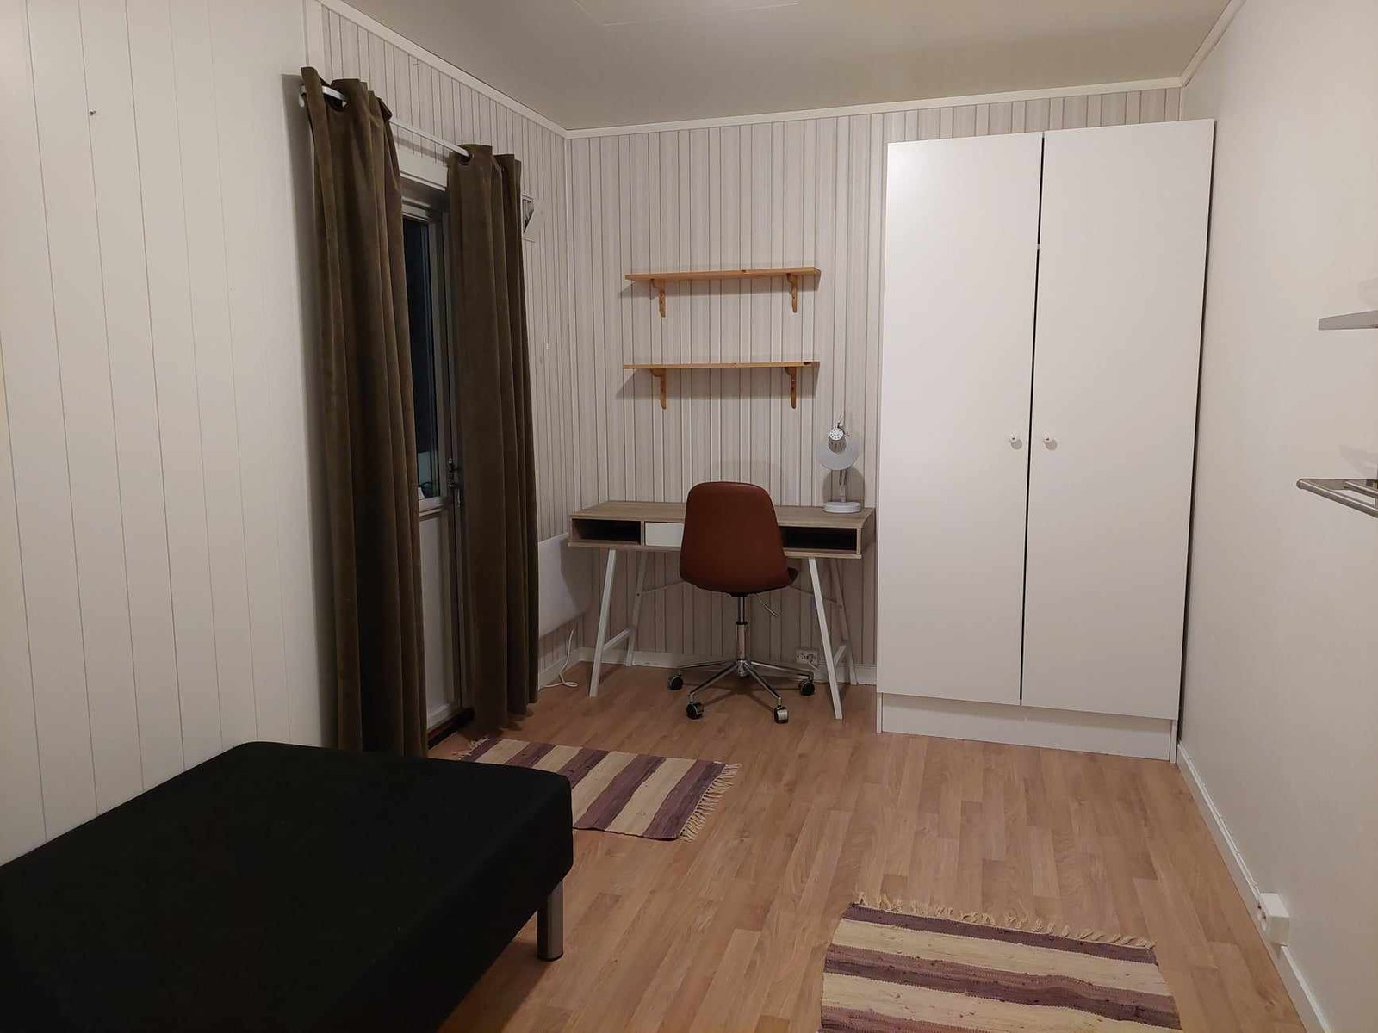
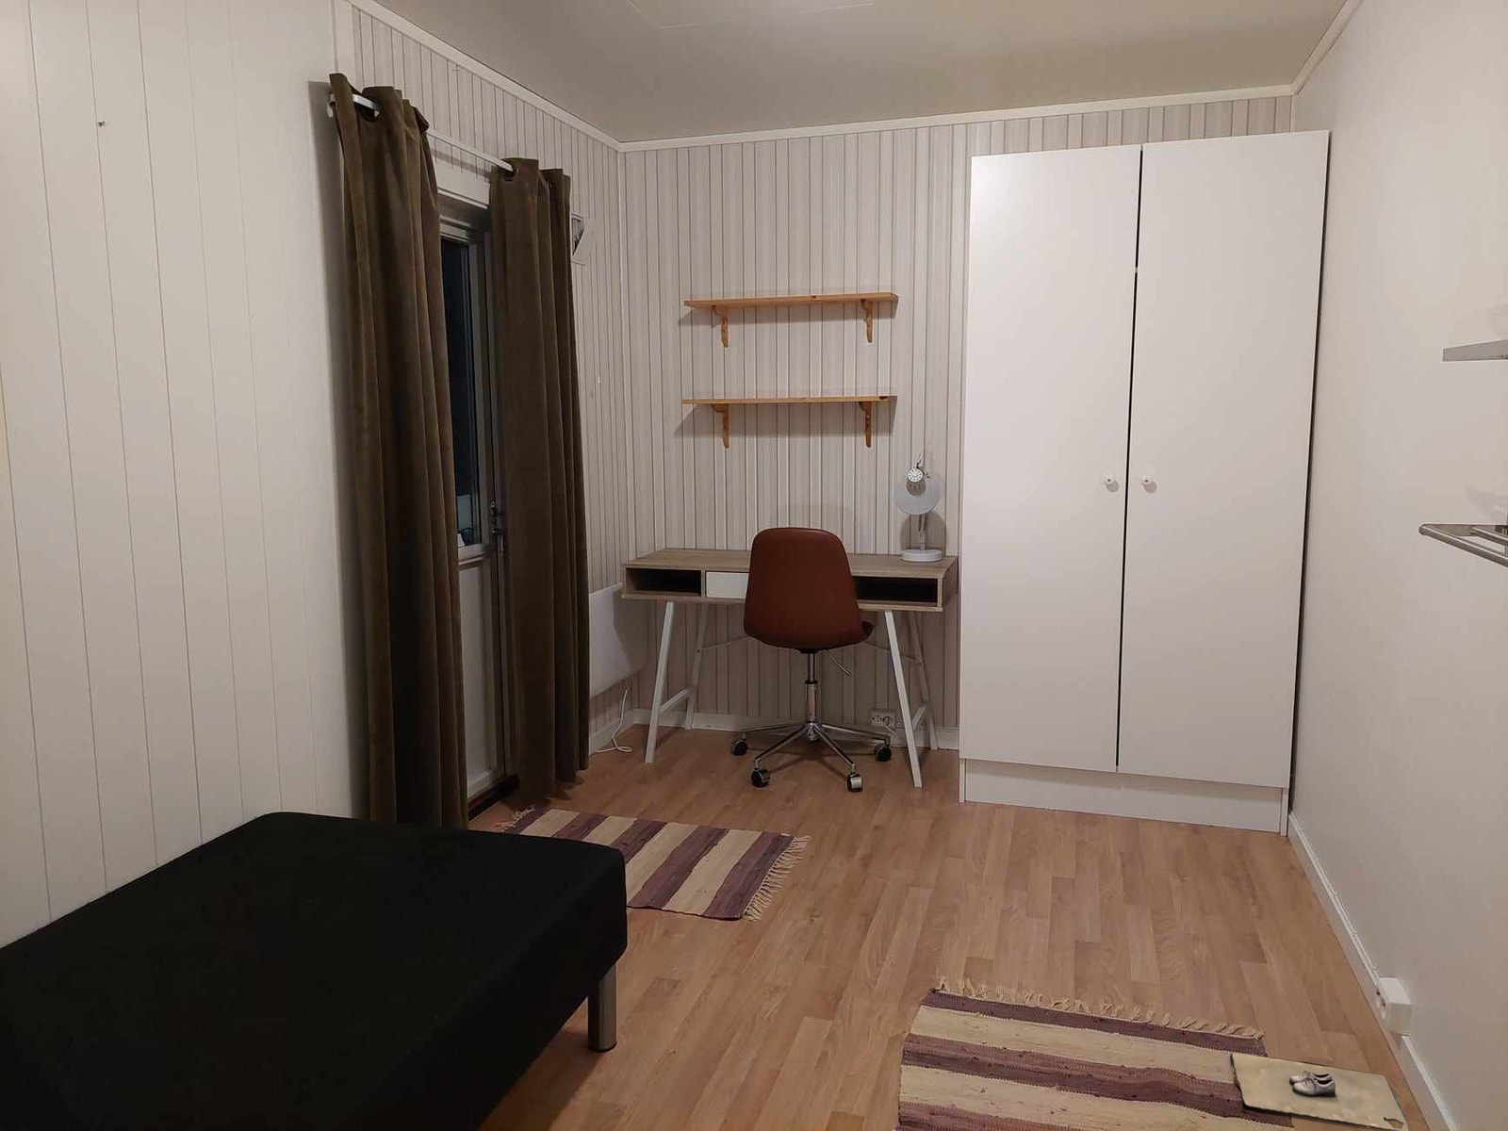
+ shoes [1229,1051,1409,1131]
